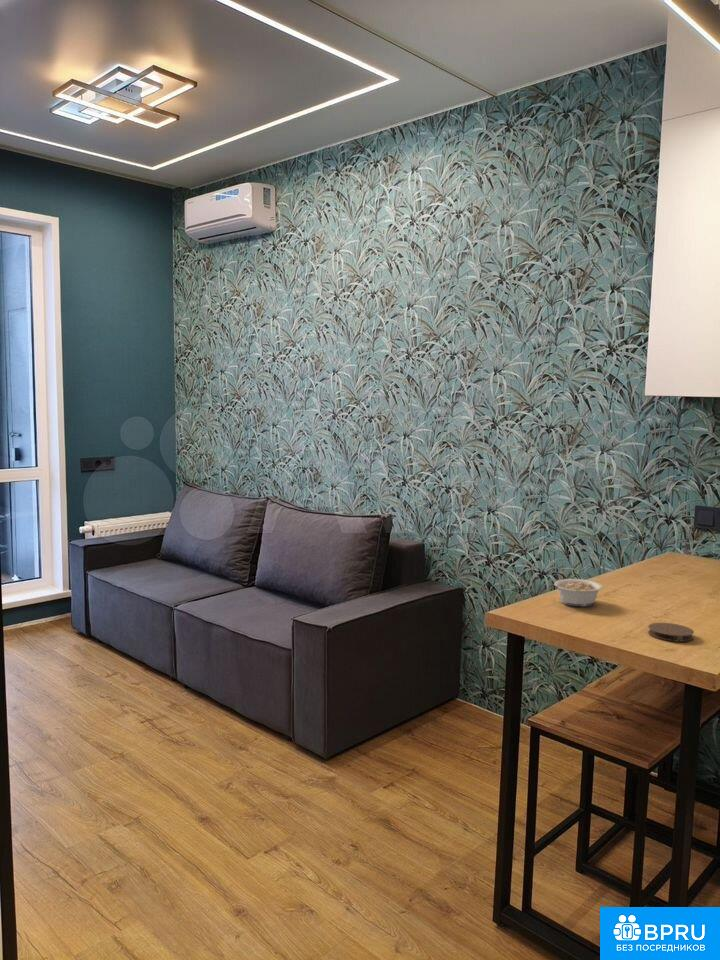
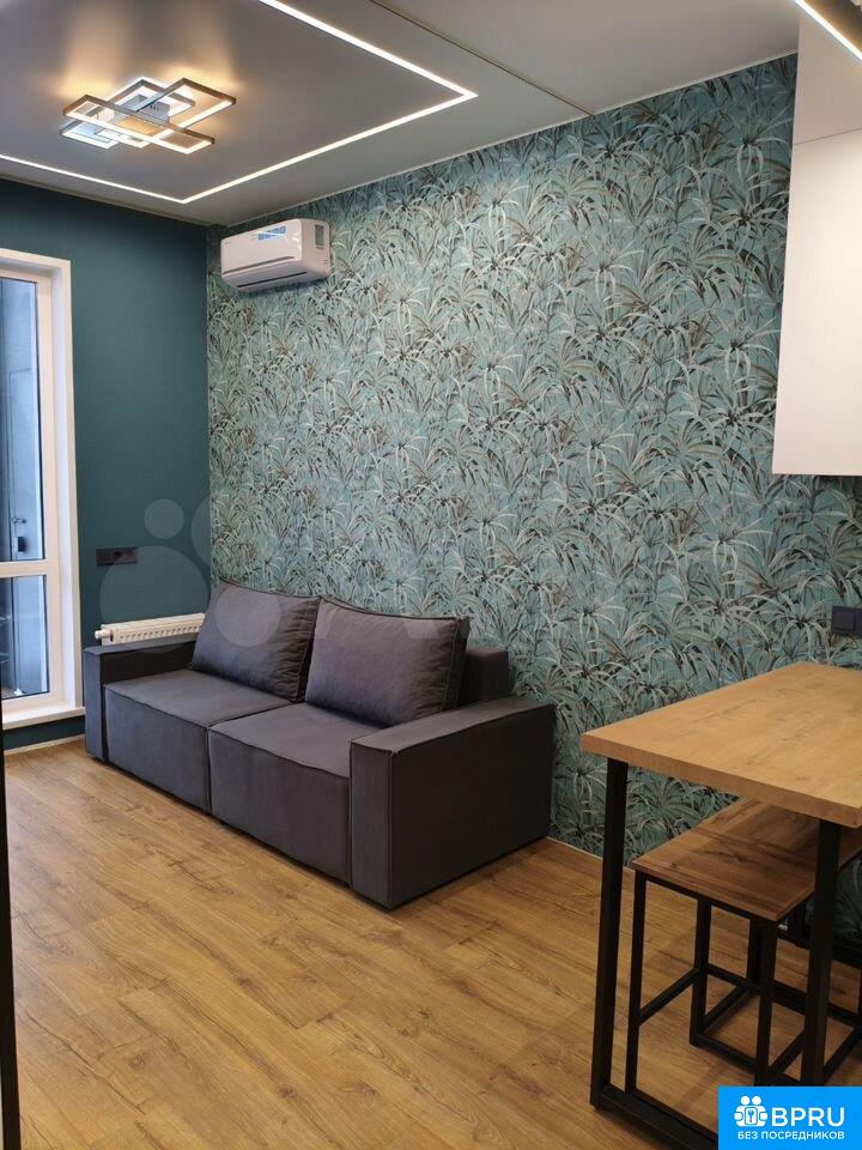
- coaster [647,622,695,642]
- legume [548,578,603,607]
